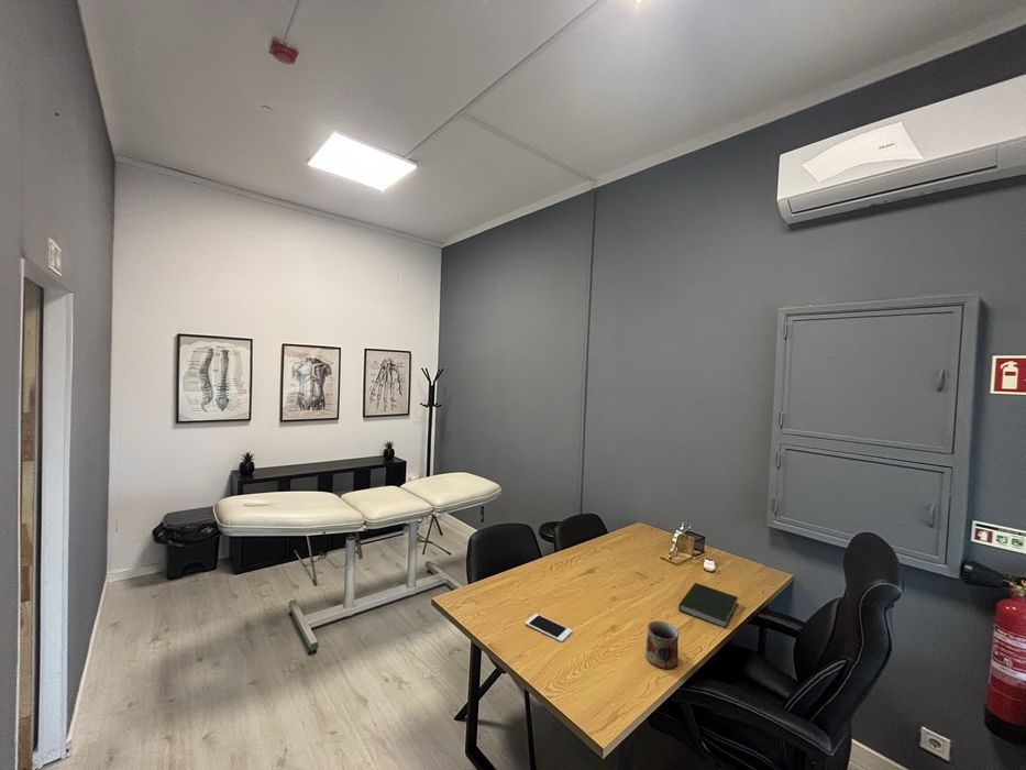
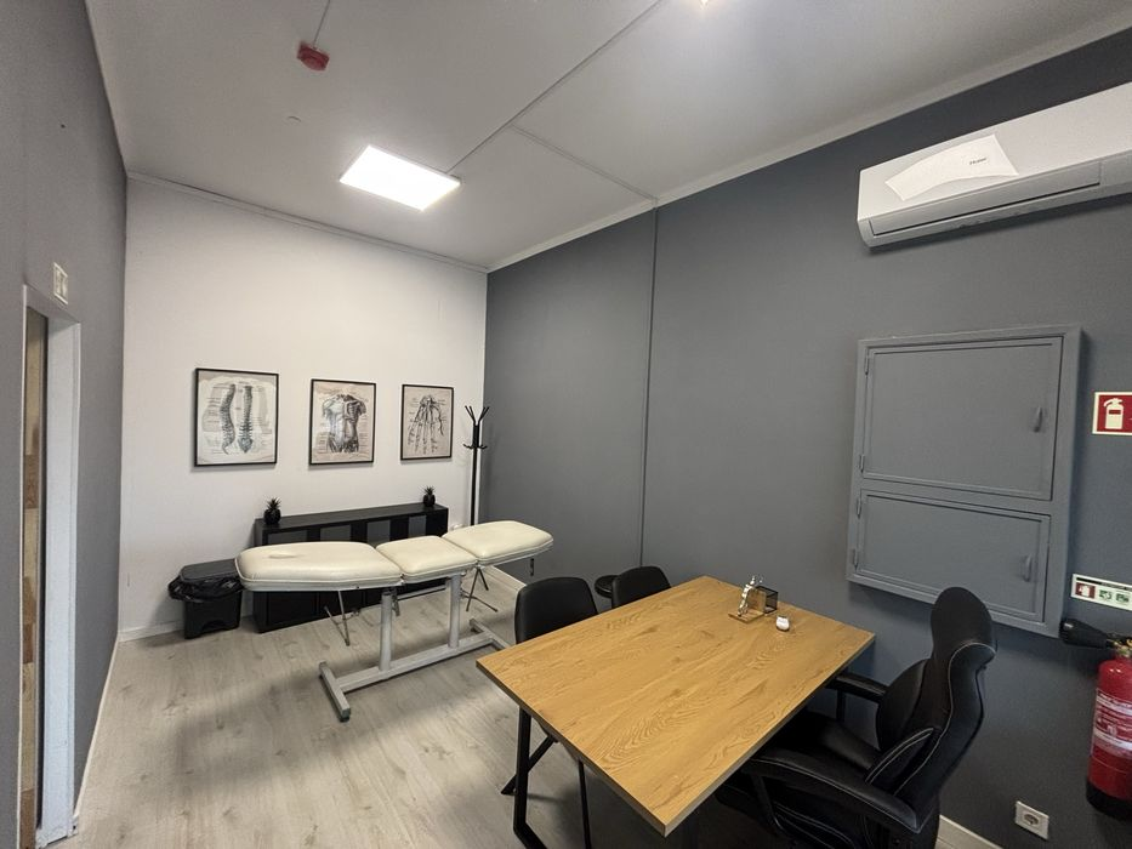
- cell phone [525,613,573,644]
- book [677,582,739,630]
- mug [644,620,680,670]
